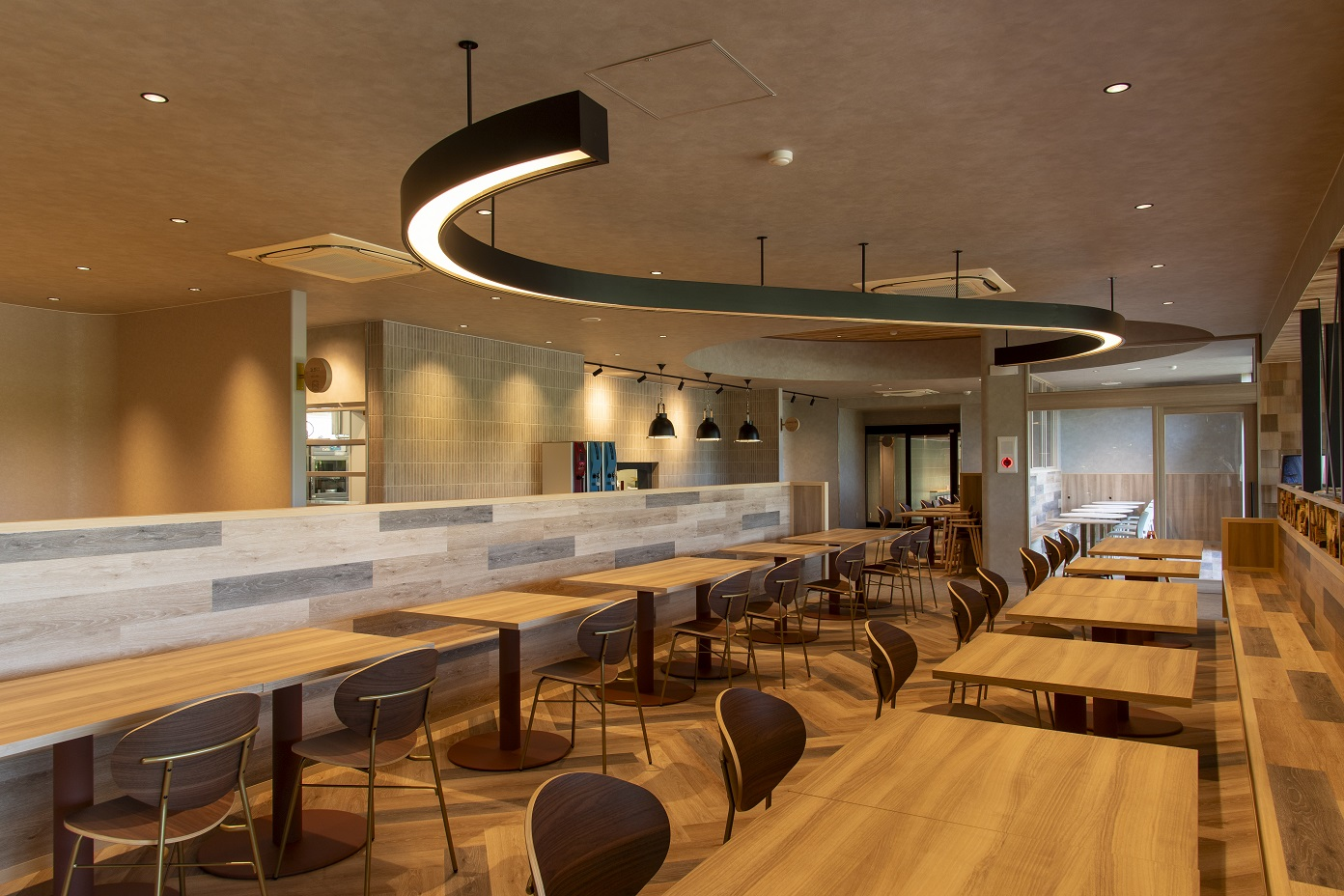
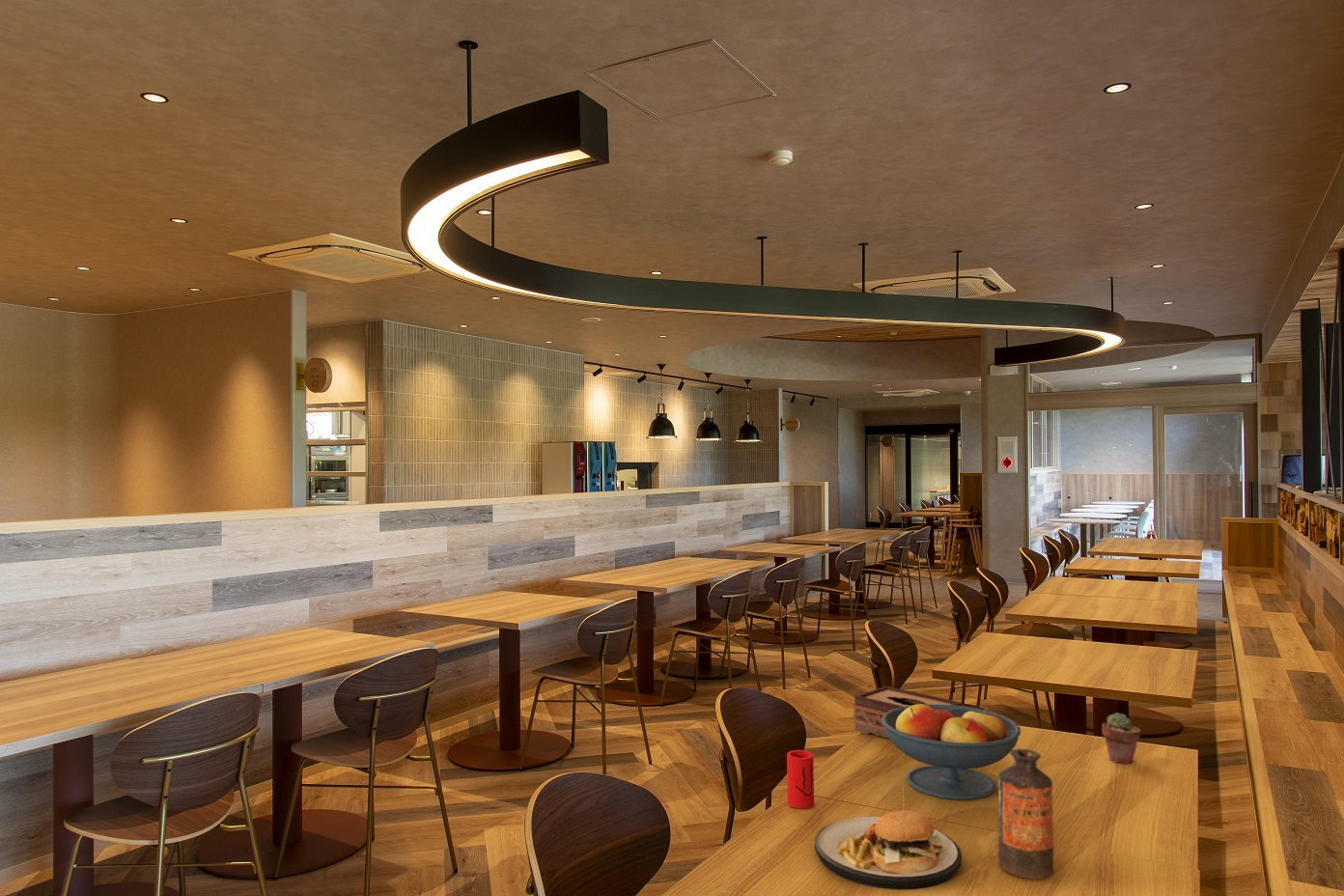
+ plate [814,785,963,890]
+ bottle [997,748,1054,880]
+ cup [786,749,815,809]
+ potted succulent [1101,712,1142,765]
+ fruit bowl [882,704,1022,800]
+ tissue box [853,686,963,739]
